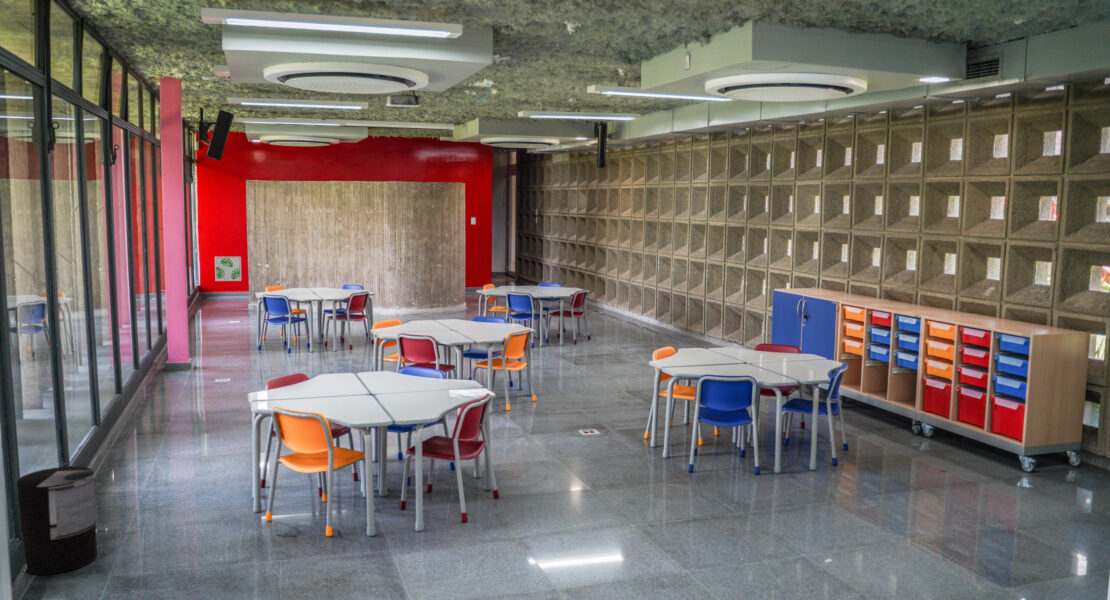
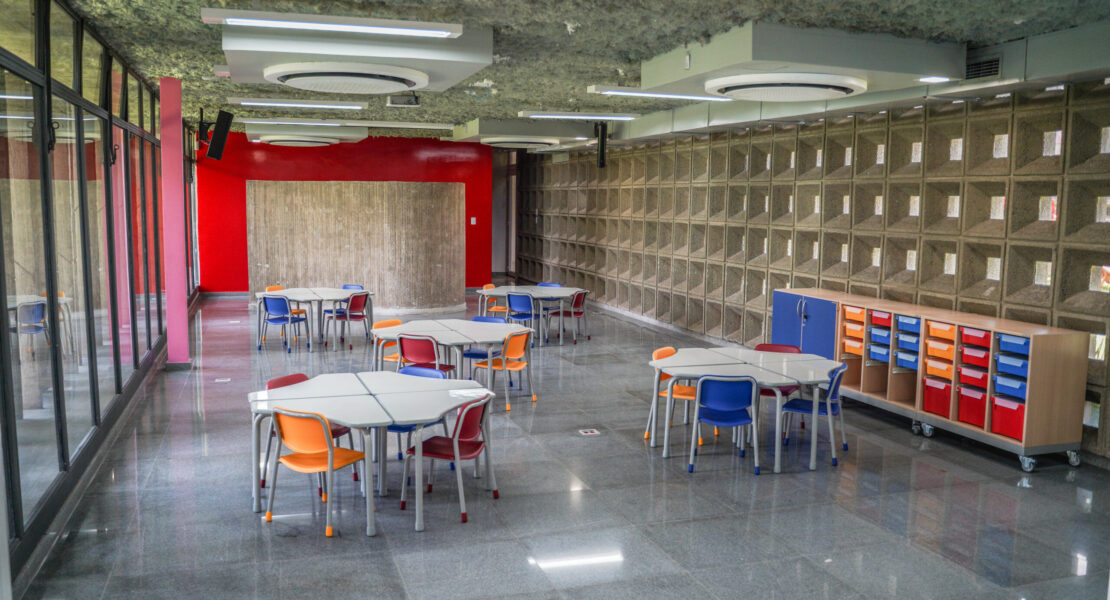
- wall art [214,256,242,282]
- trash can [16,465,98,576]
